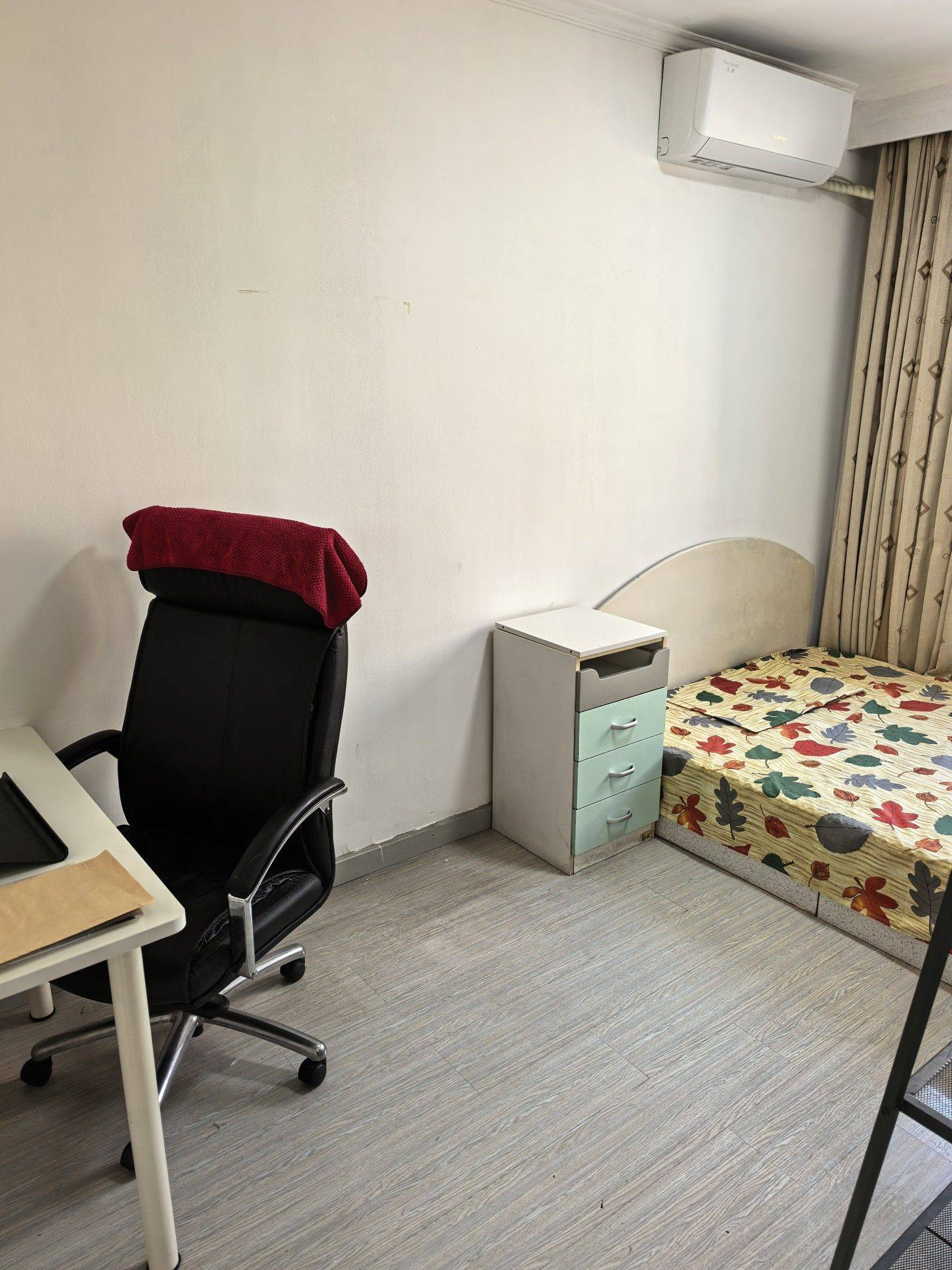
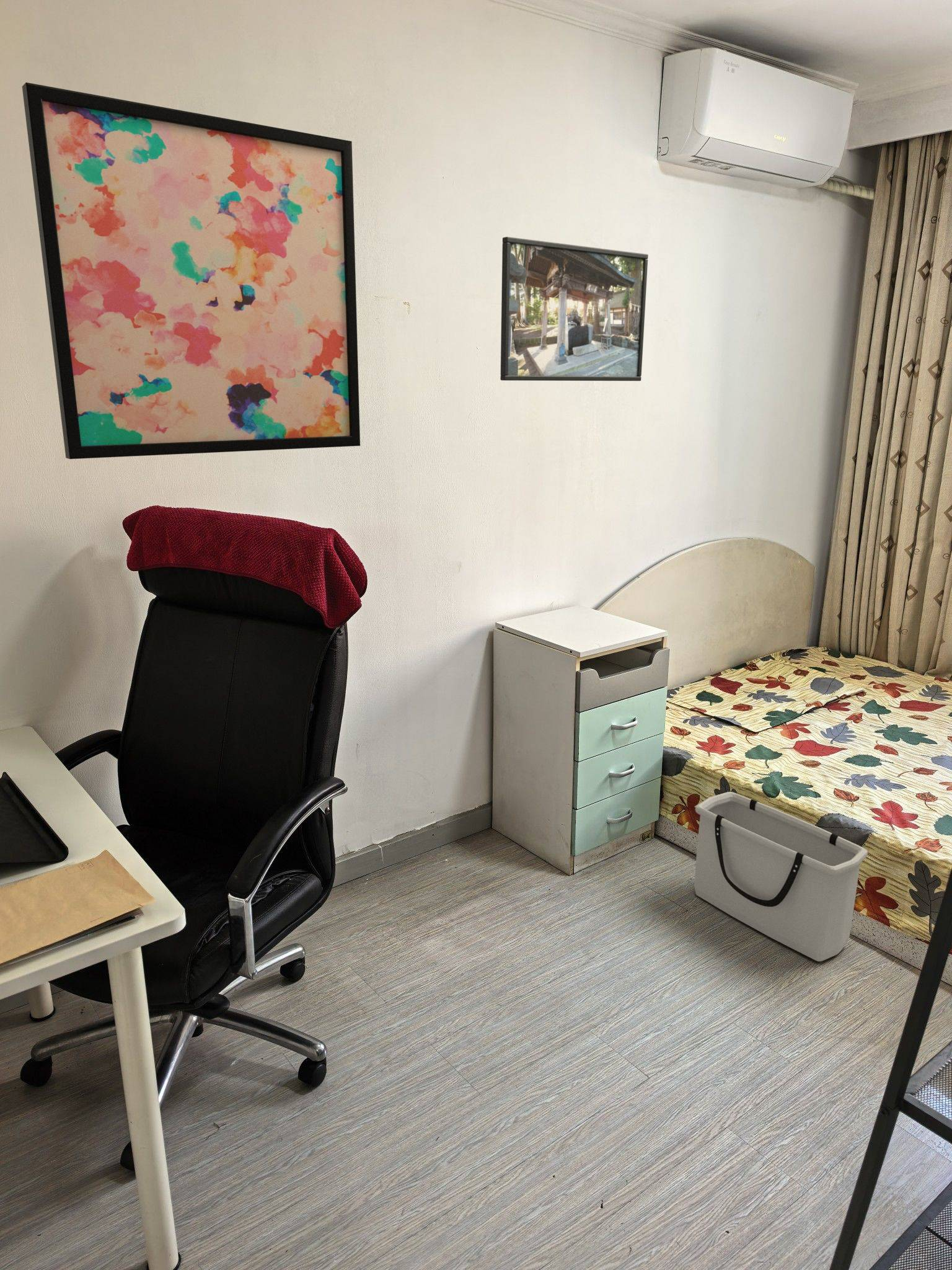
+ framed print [500,236,649,381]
+ storage bin [694,791,868,962]
+ wall art [22,82,361,460]
